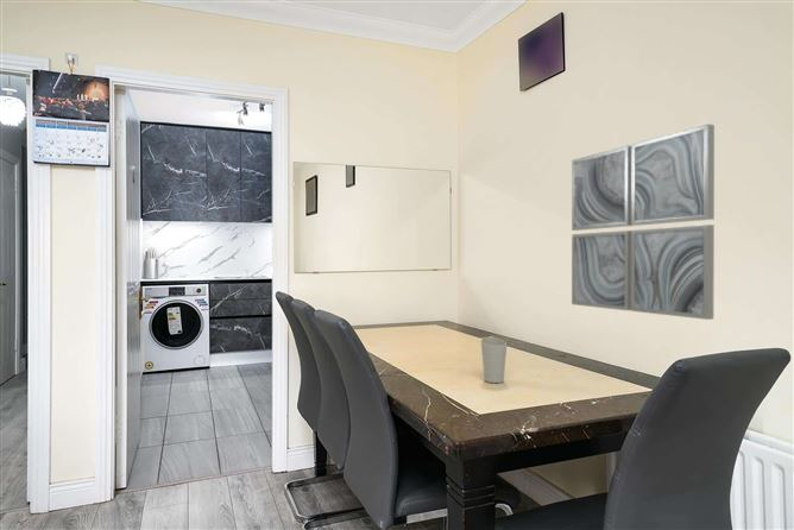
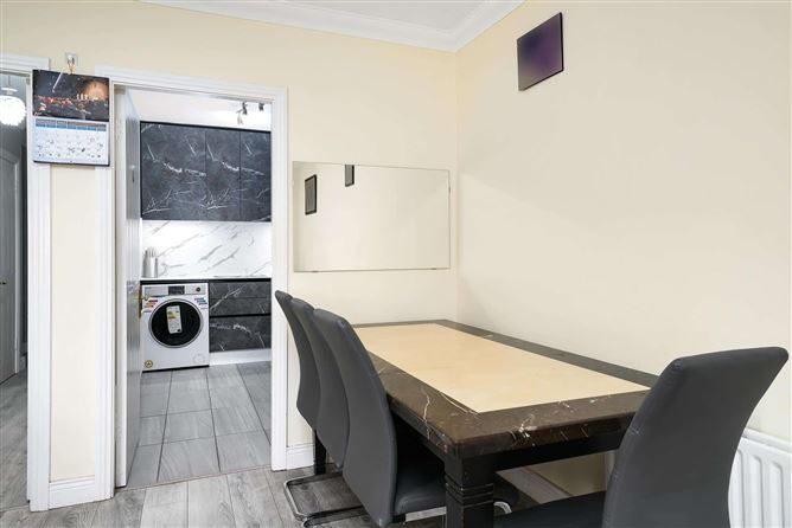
- wall art [571,124,716,321]
- cup [480,336,508,384]
